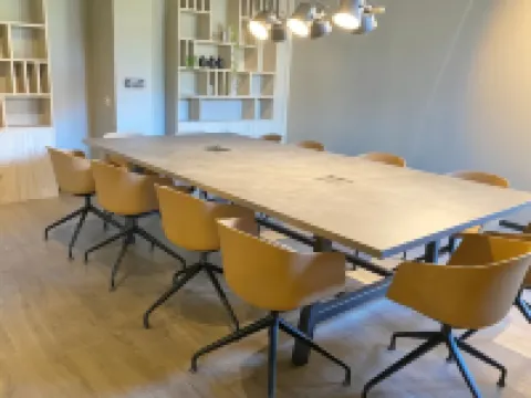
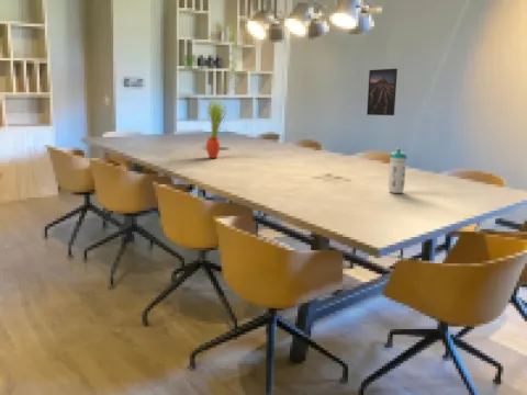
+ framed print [366,68,399,116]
+ water bottle [388,147,408,194]
+ potted plant [205,95,228,159]
